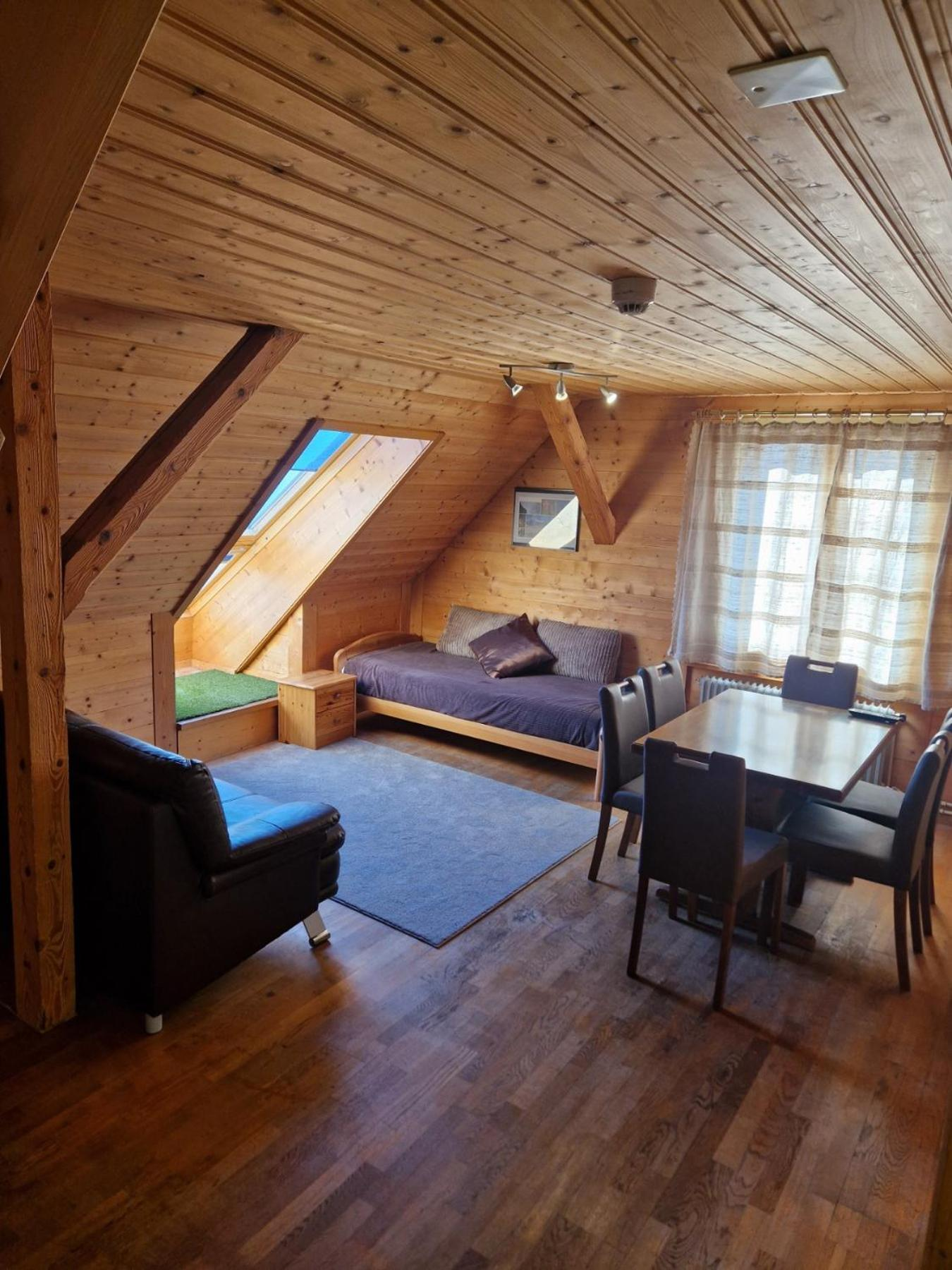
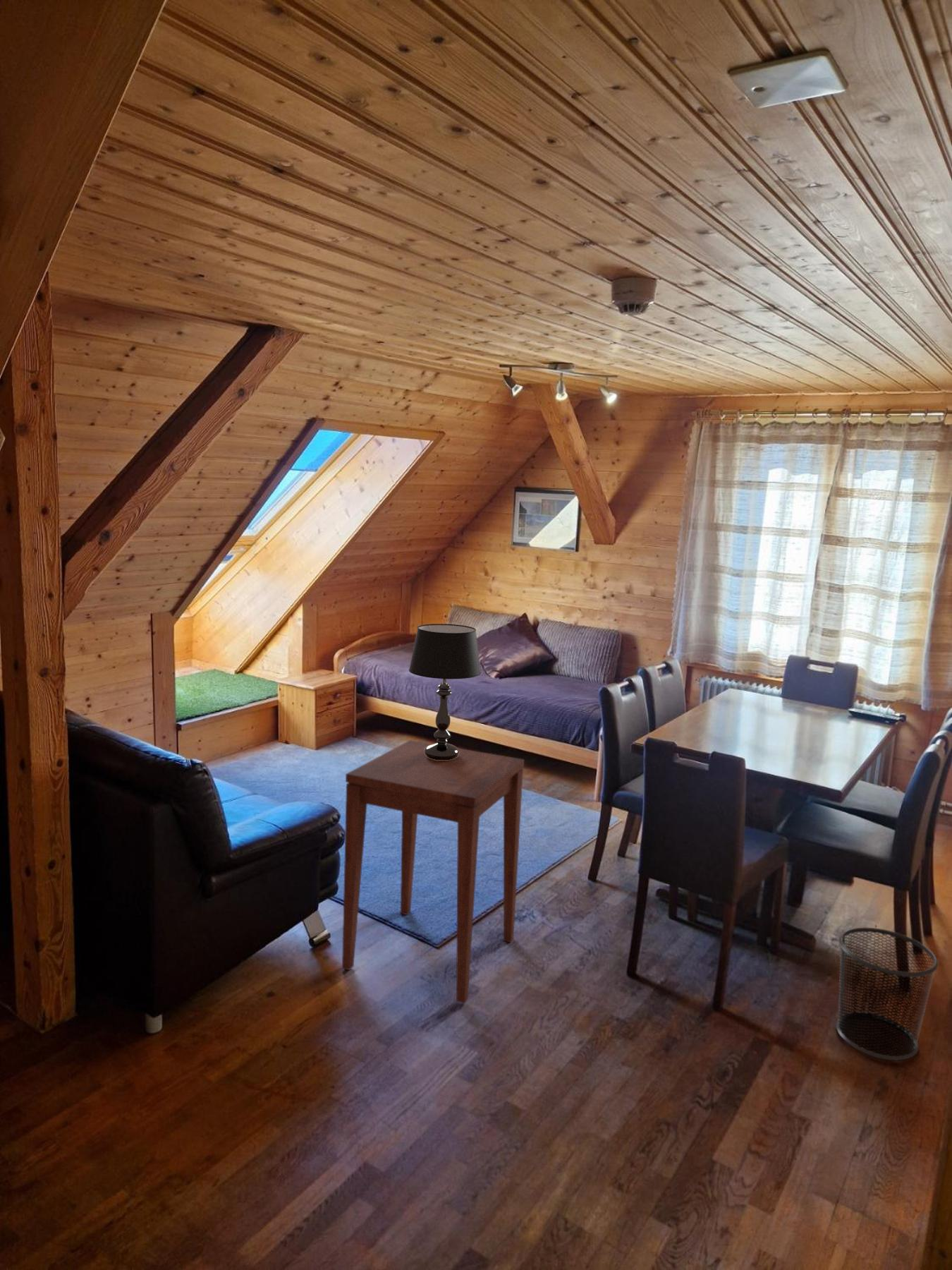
+ waste bin [835,927,939,1061]
+ side table [341,739,525,1004]
+ table lamp [408,623,482,760]
